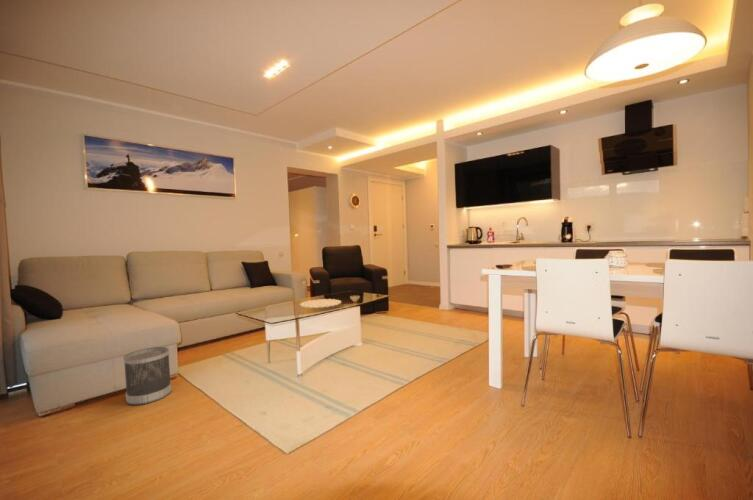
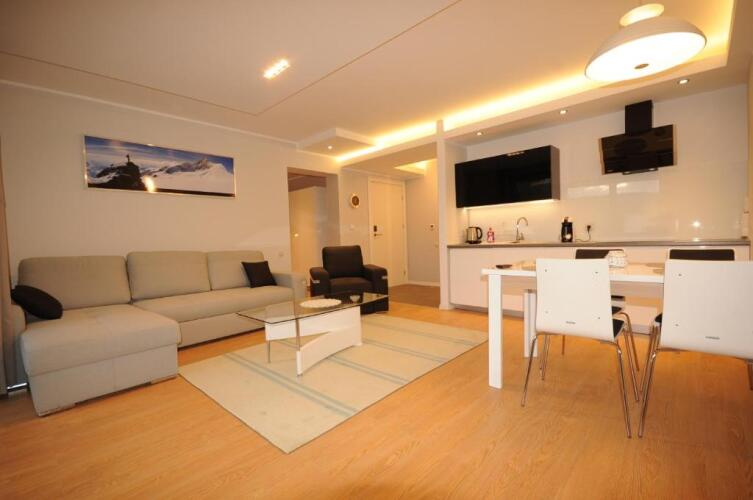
- wastebasket [122,346,173,406]
